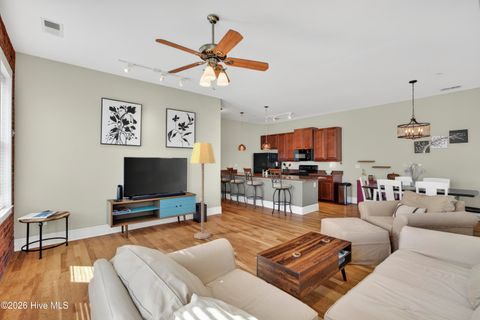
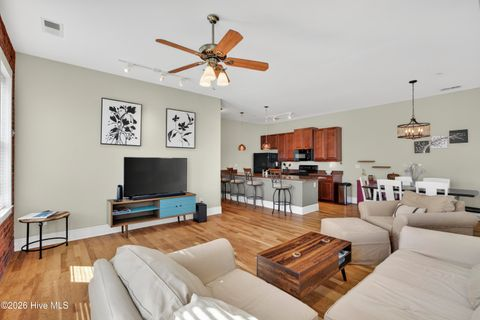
- lamp [189,142,216,240]
